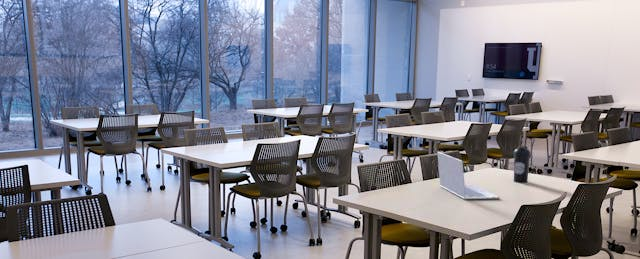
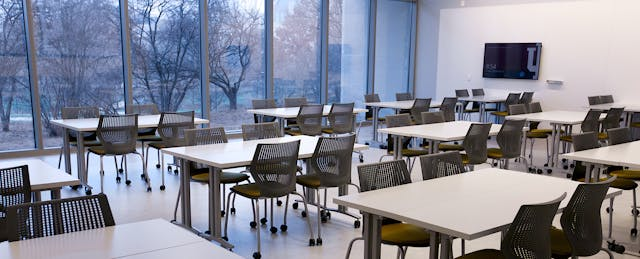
- laptop [436,151,501,200]
- water bottle [513,145,532,184]
